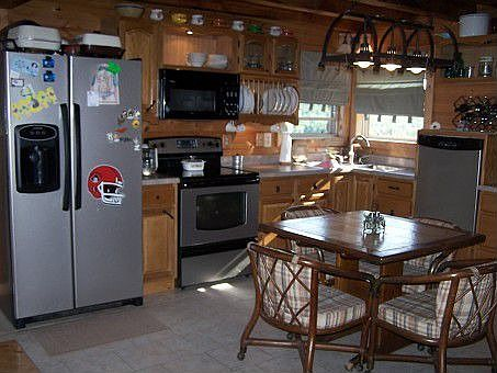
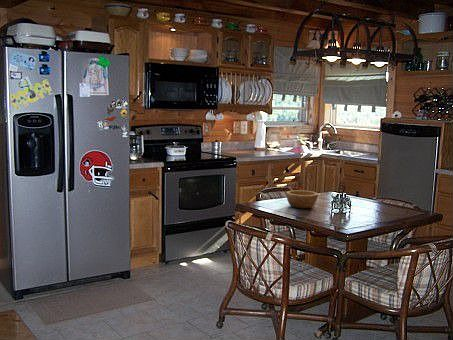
+ bowl [285,189,319,209]
